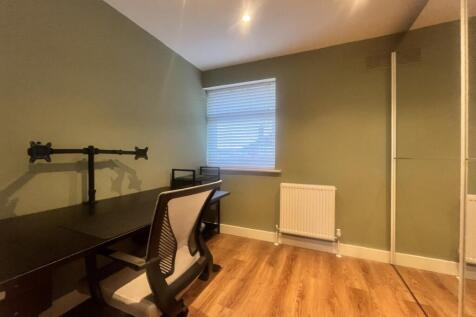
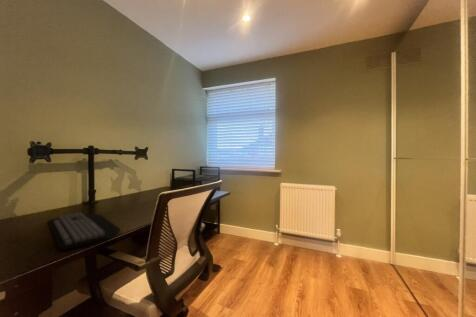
+ keyboard [47,212,122,251]
